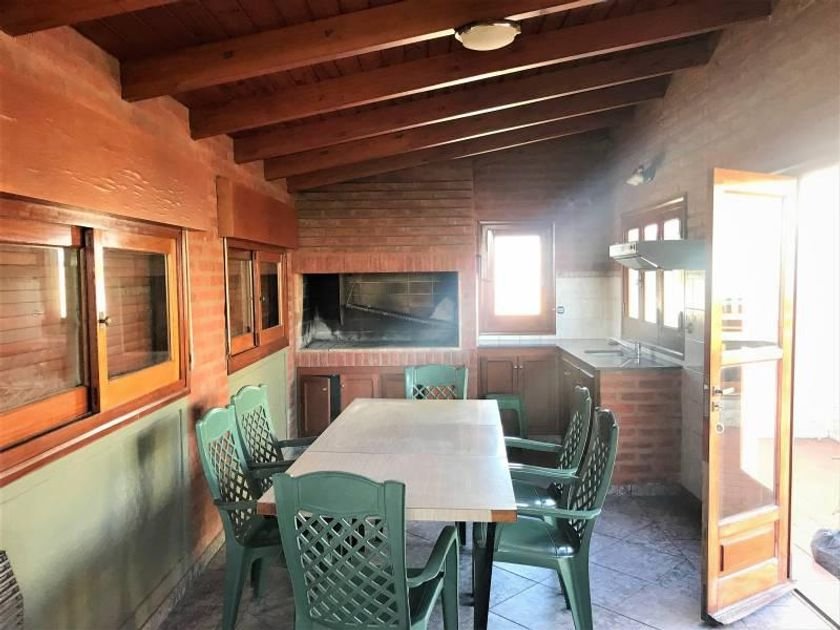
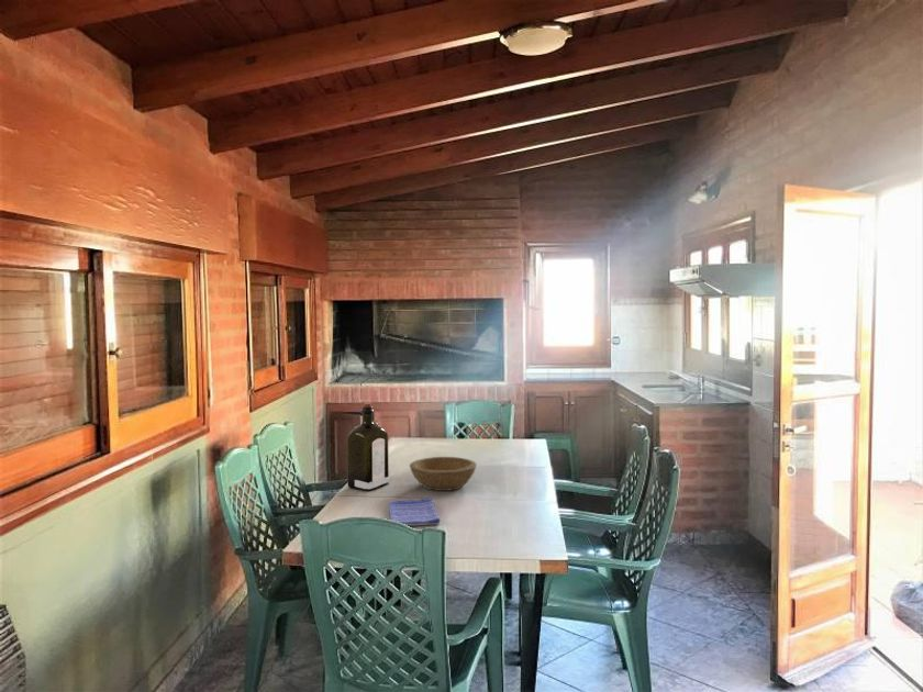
+ dish towel [388,496,441,527]
+ liquor [346,402,390,492]
+ bowl [409,456,478,492]
